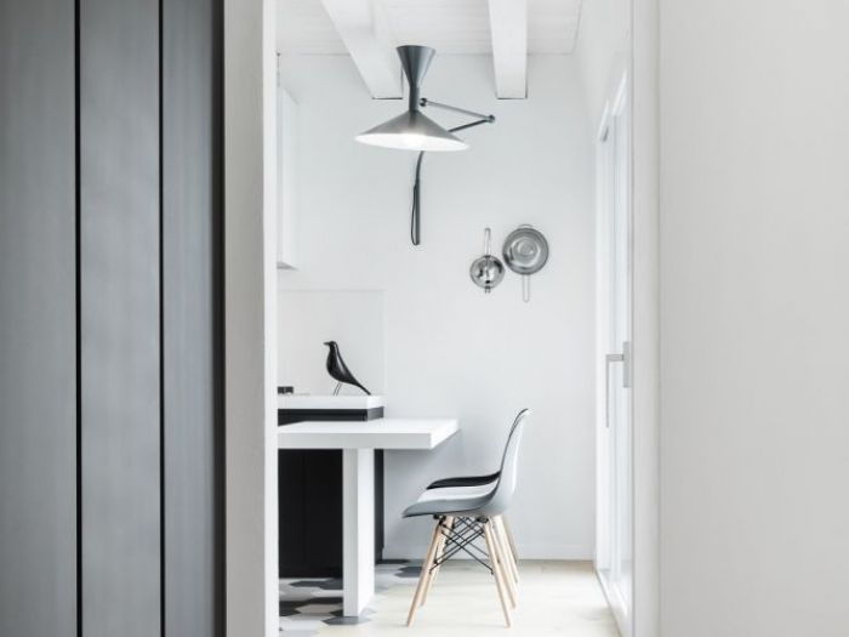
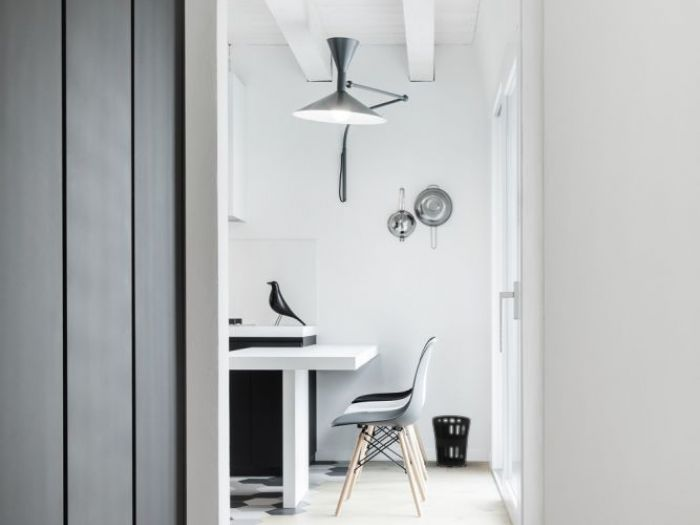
+ wastebasket [431,414,472,469]
